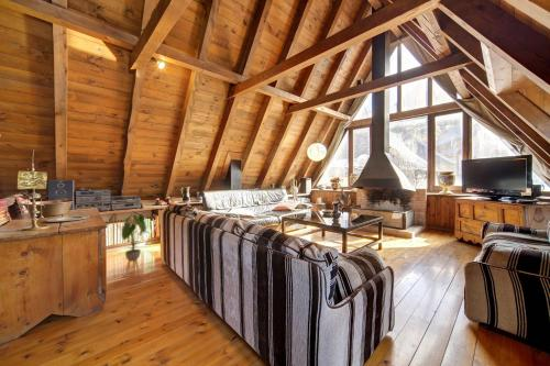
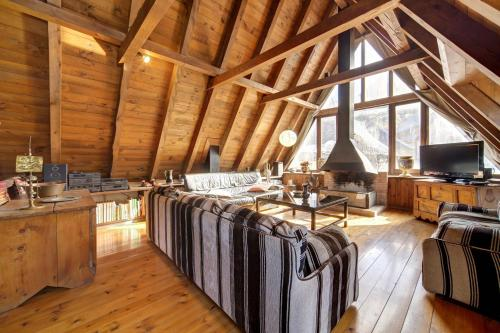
- house plant [106,211,151,278]
